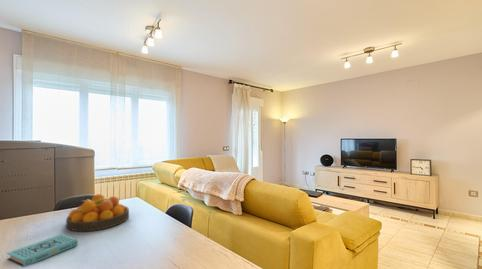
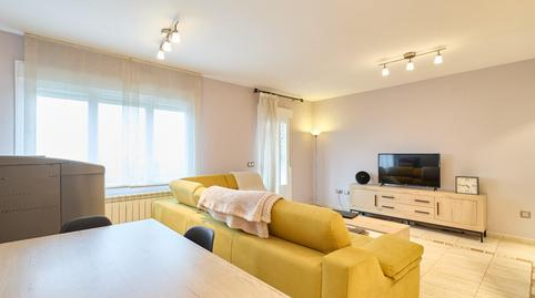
- book [6,233,79,268]
- fruit bowl [65,193,130,232]
